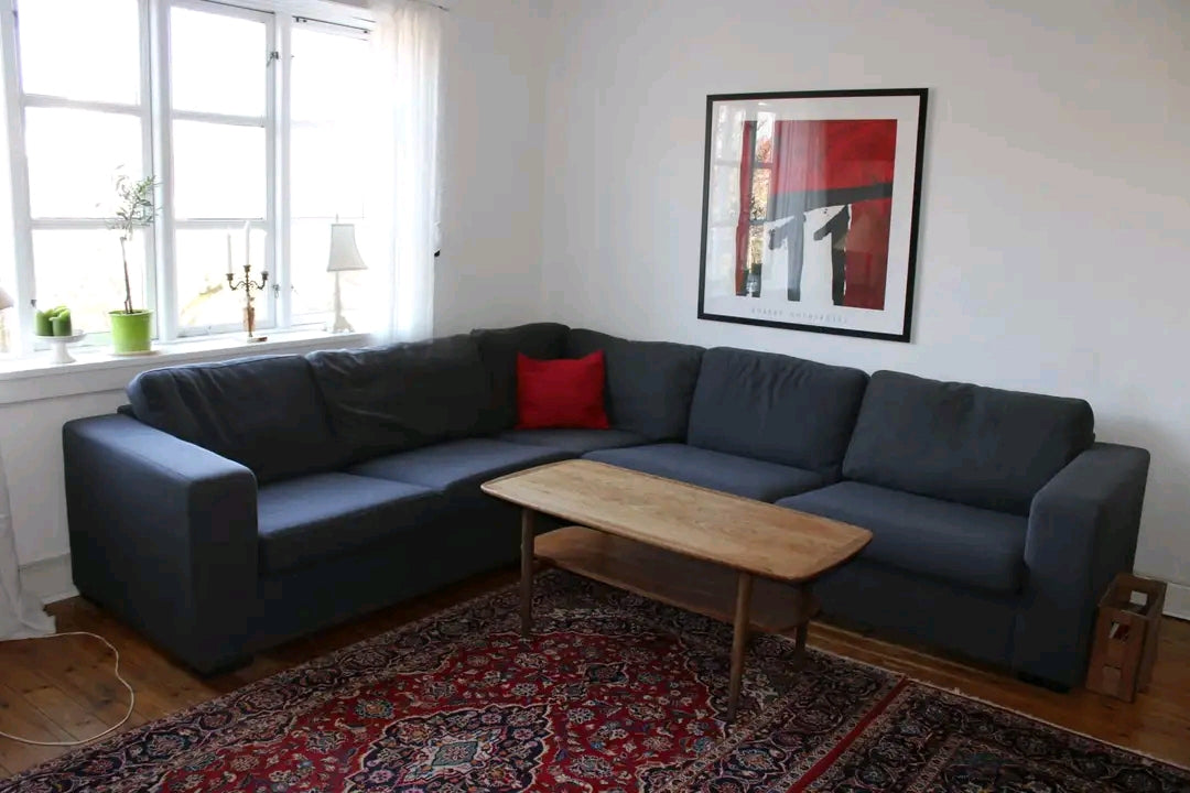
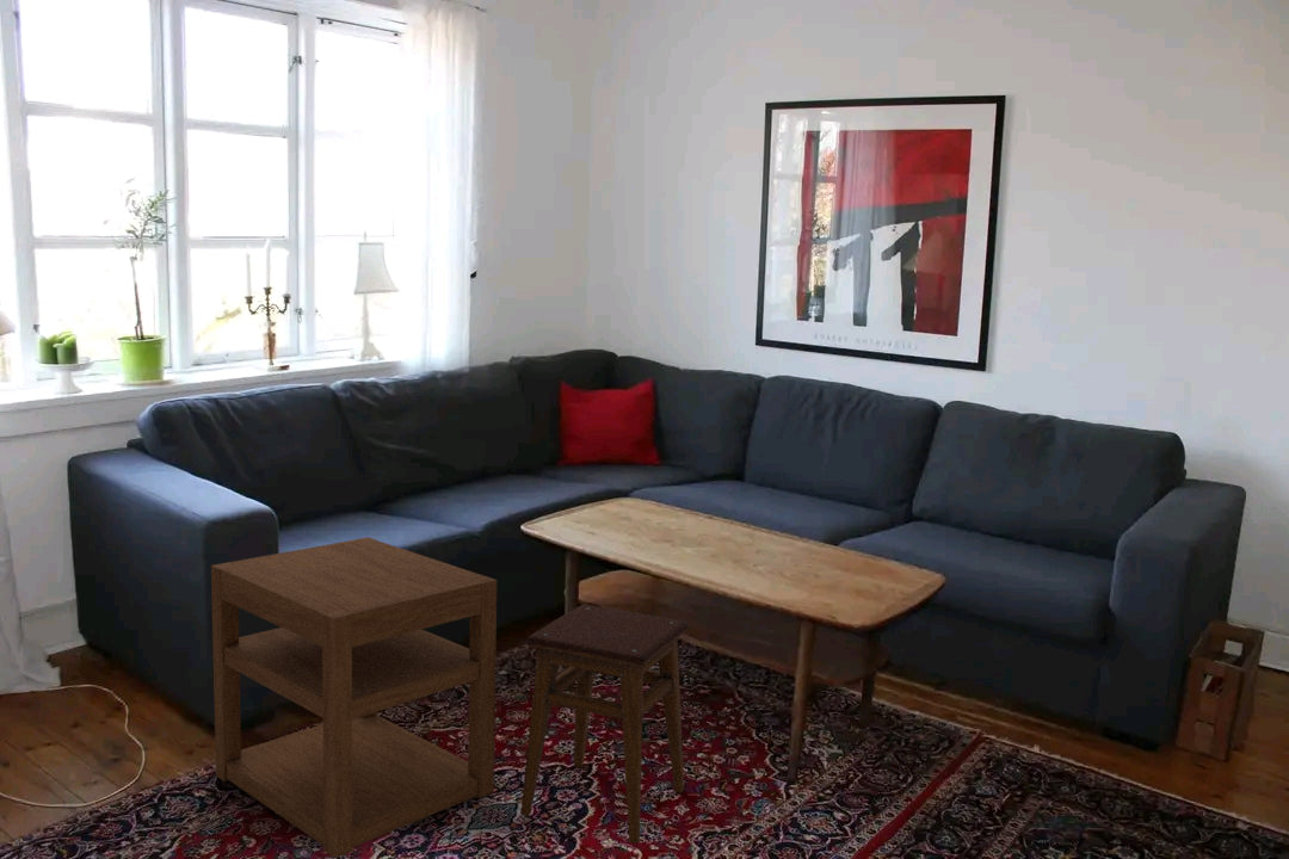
+ nightstand [210,536,498,859]
+ stool [519,604,690,845]
